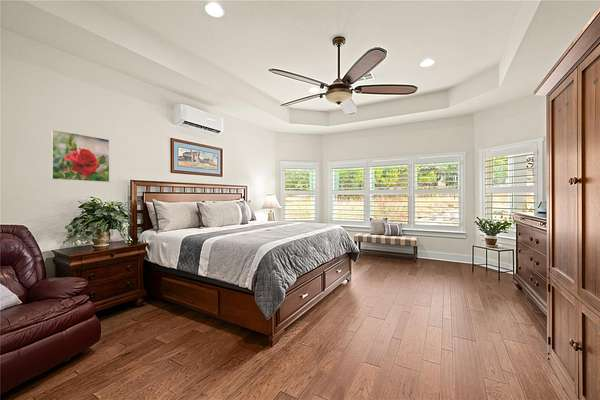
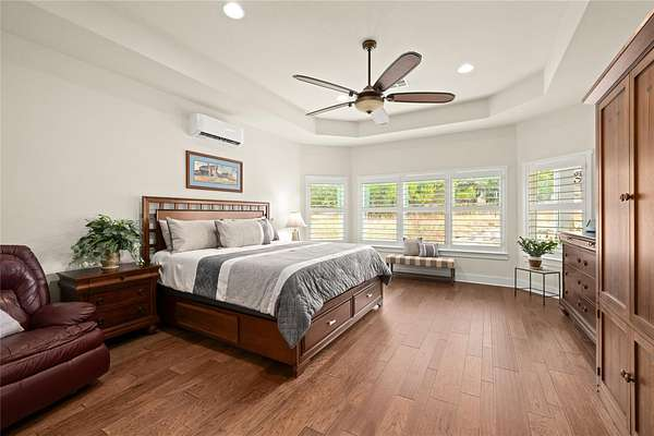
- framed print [50,129,110,183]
